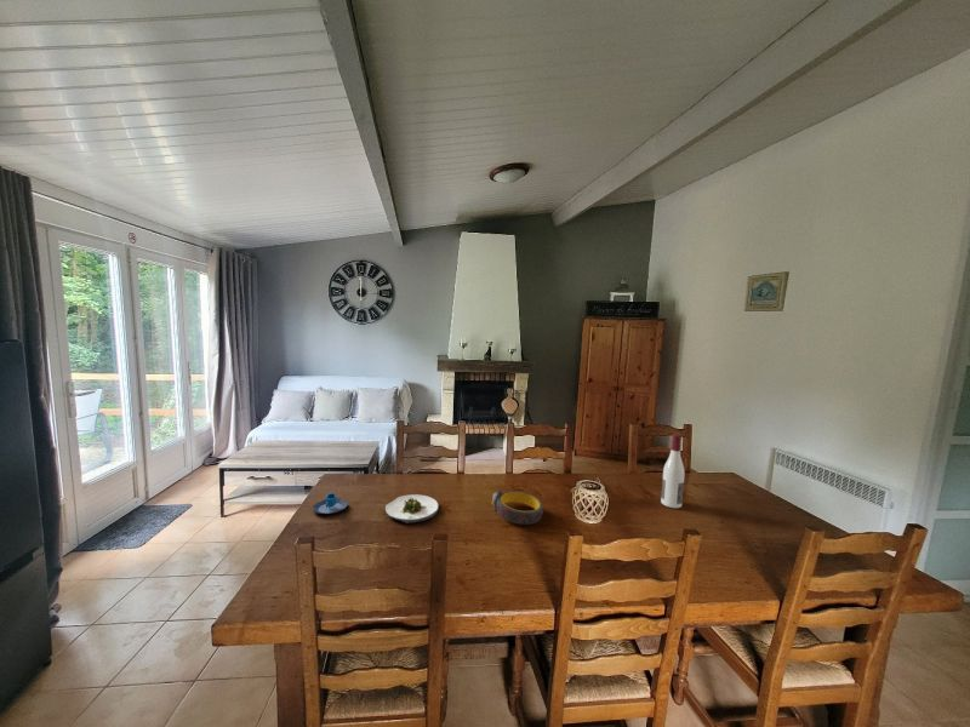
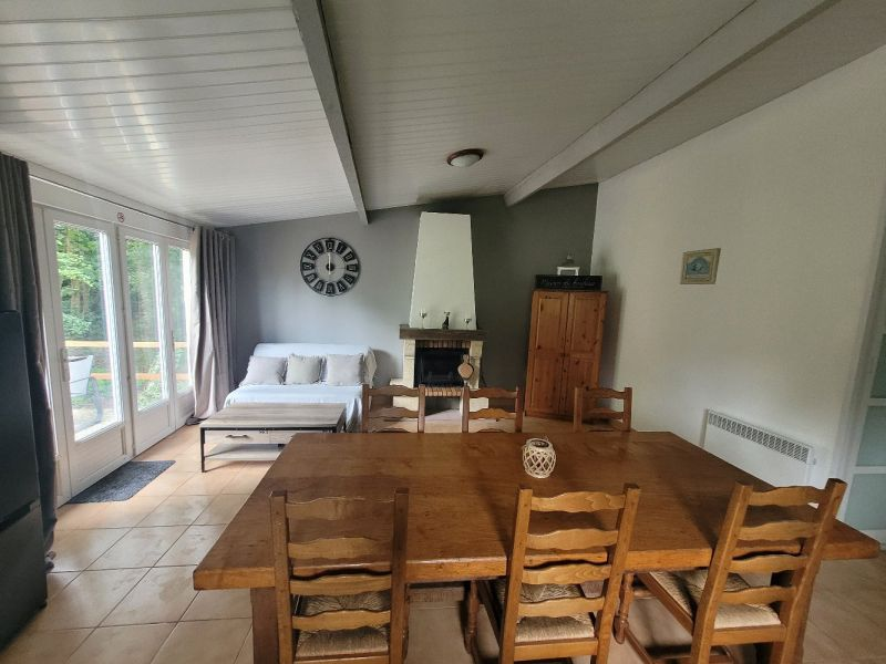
- alcohol [660,433,686,509]
- mug [312,492,349,515]
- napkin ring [491,490,544,526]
- salad plate [384,493,440,523]
